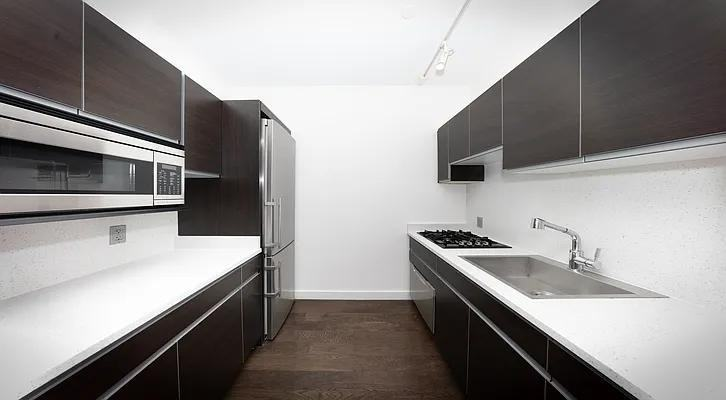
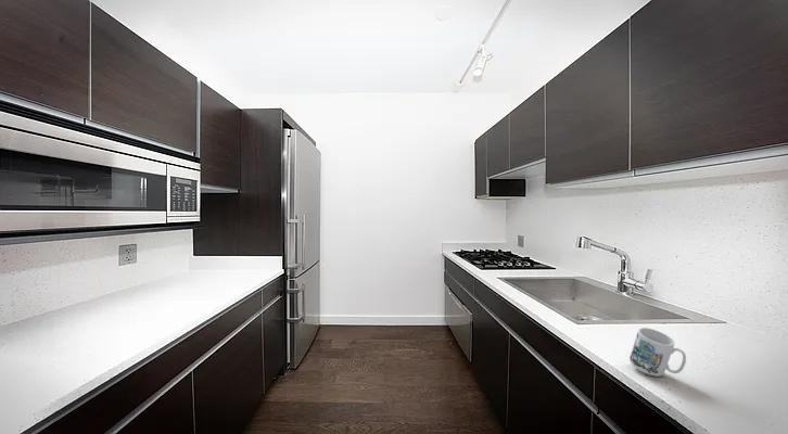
+ mug [628,327,687,378]
